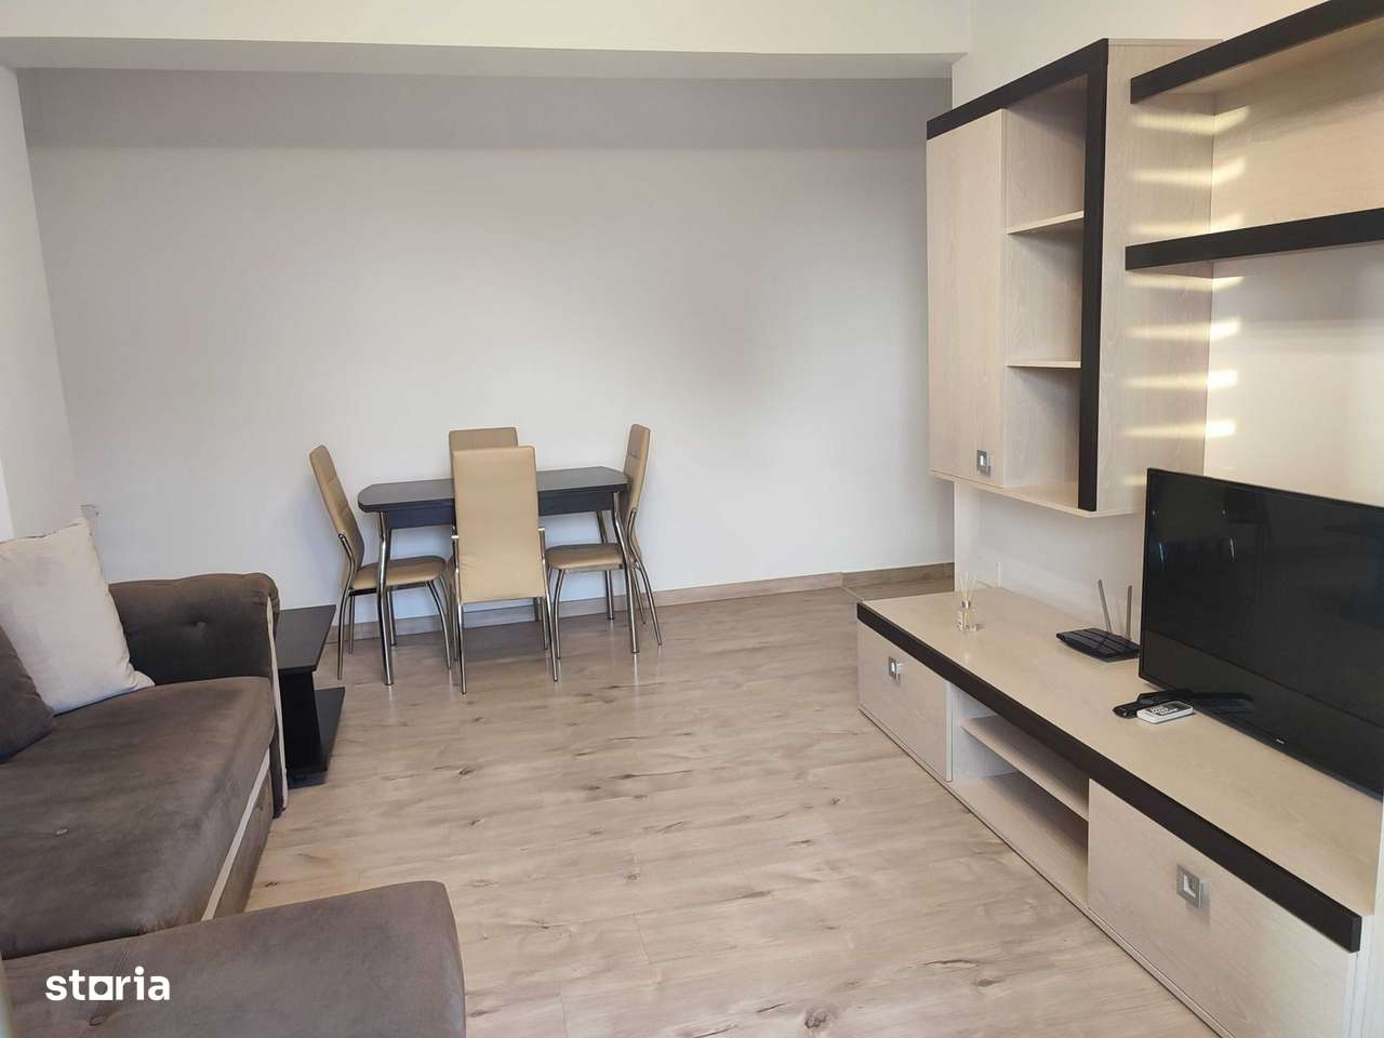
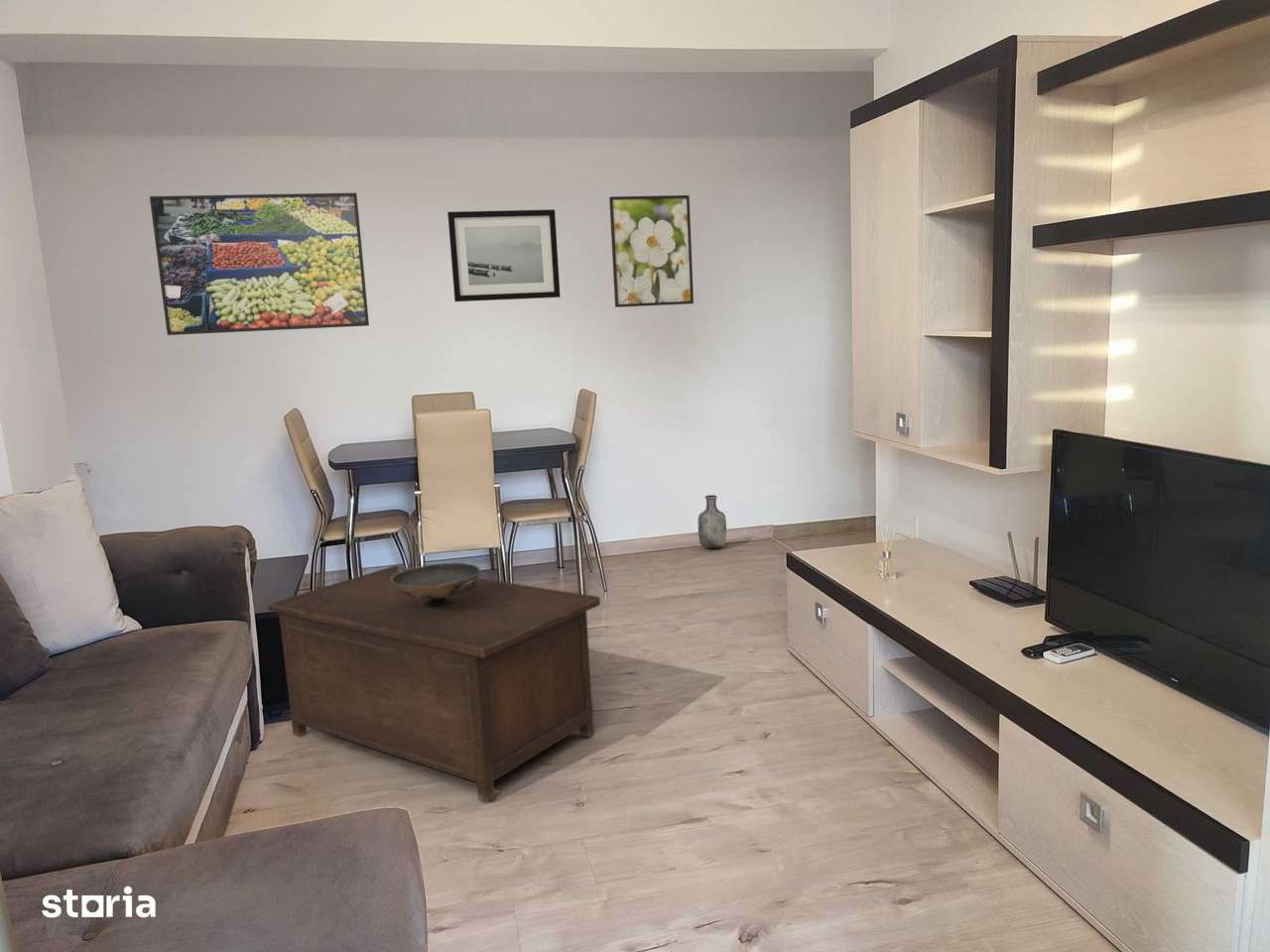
+ wall art [446,208,561,302]
+ vase [697,494,727,549]
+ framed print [149,191,370,336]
+ decorative bowl [391,562,481,613]
+ cabinet [267,565,601,802]
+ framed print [608,194,695,308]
